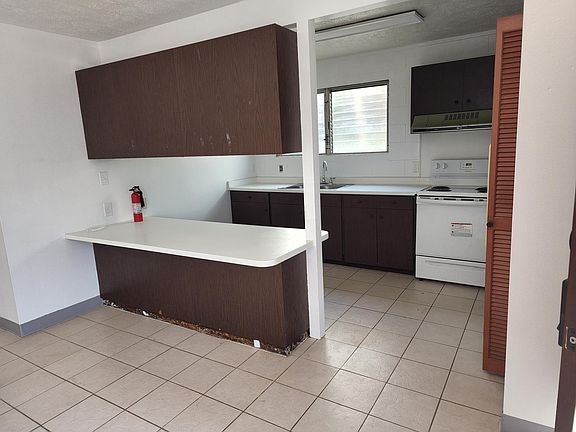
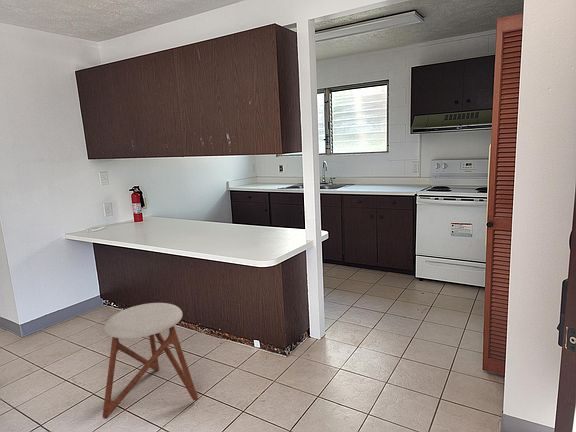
+ stool [102,302,199,420]
